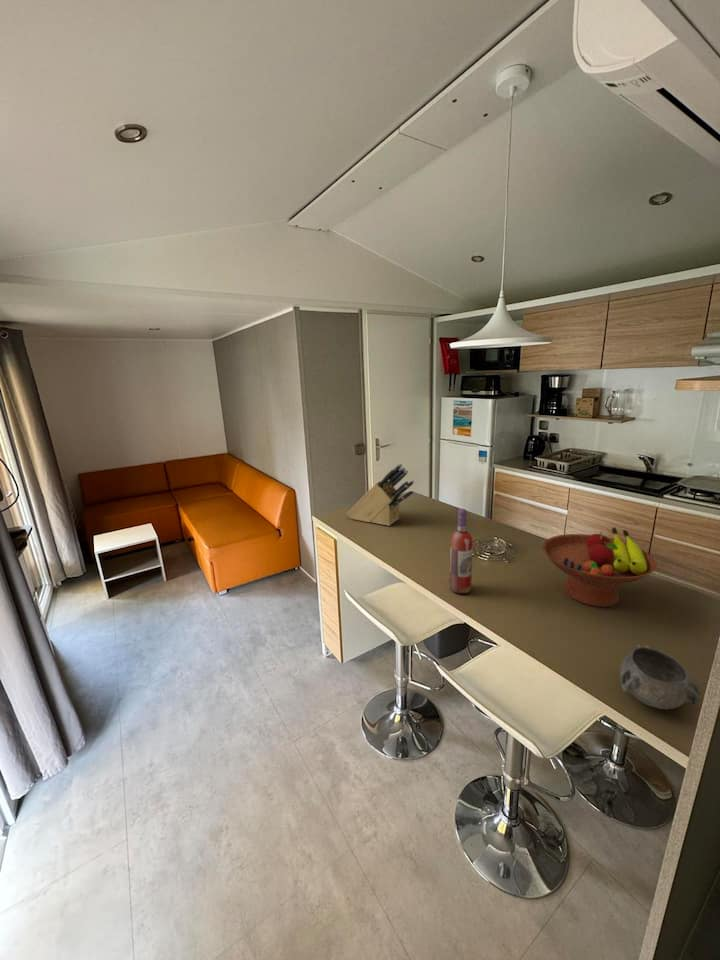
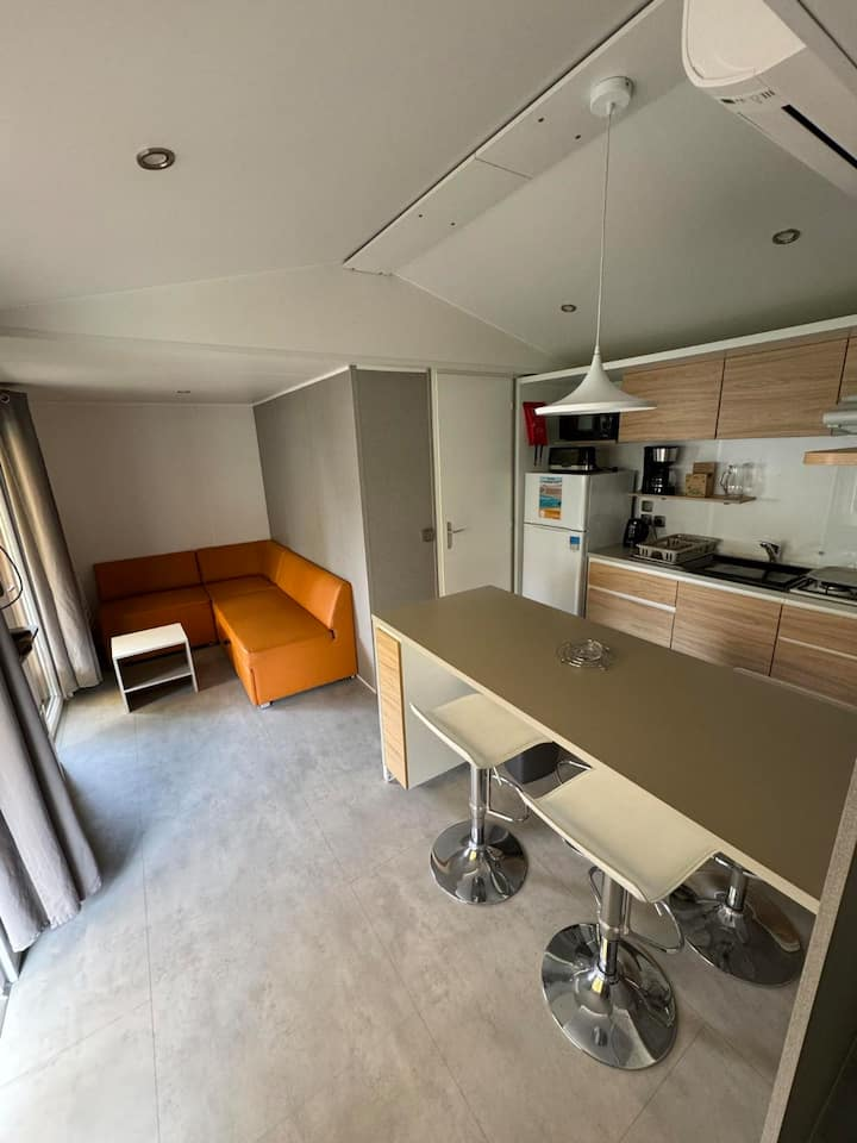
- fruit bowl [541,527,657,608]
- decorative bowl [619,644,701,710]
- knife block [346,463,415,527]
- wine bottle [449,508,474,595]
